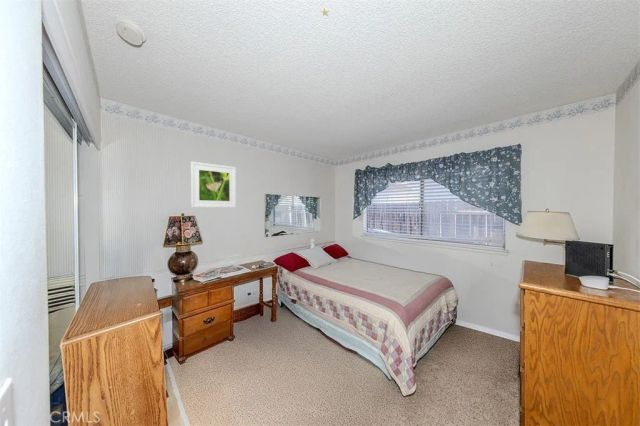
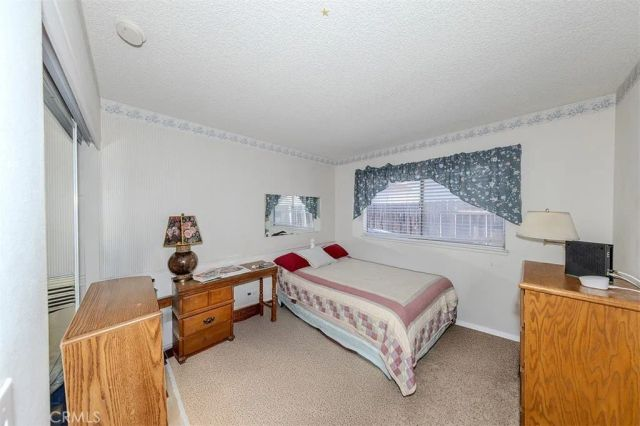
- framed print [190,161,237,209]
